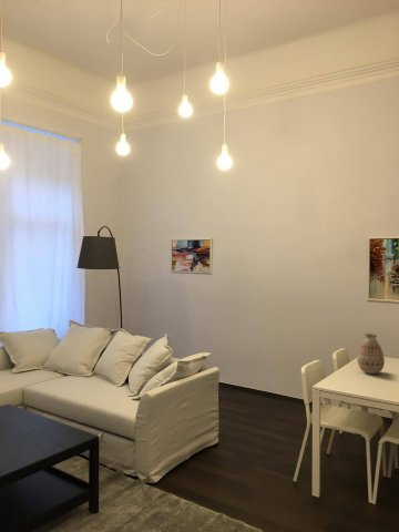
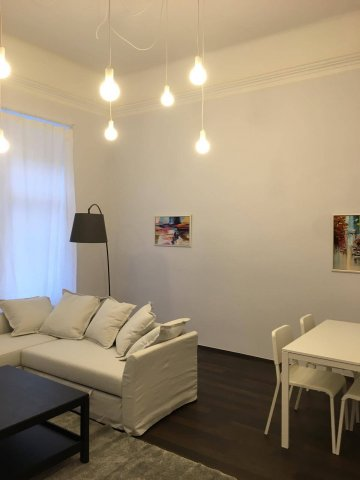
- vase [357,332,386,375]
